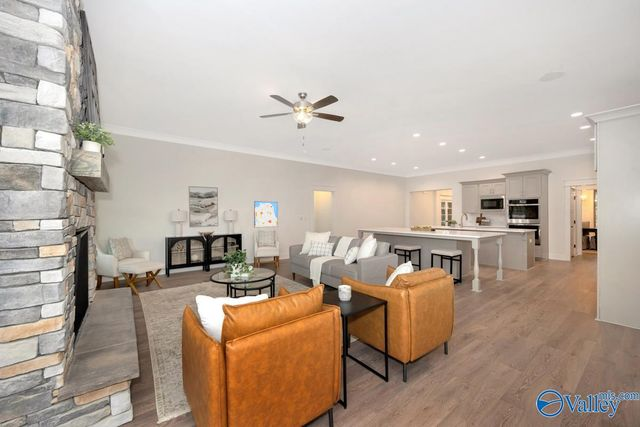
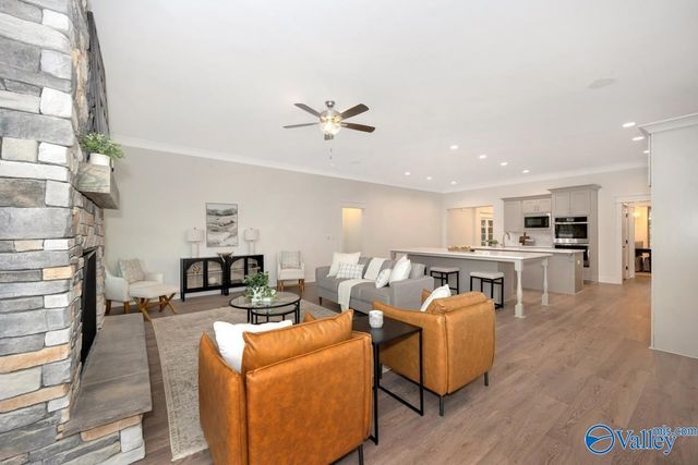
- wall art [253,200,279,228]
